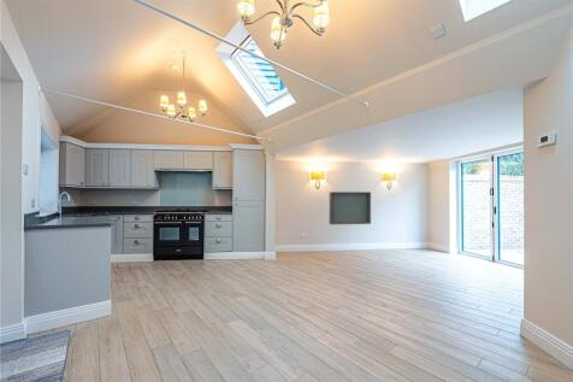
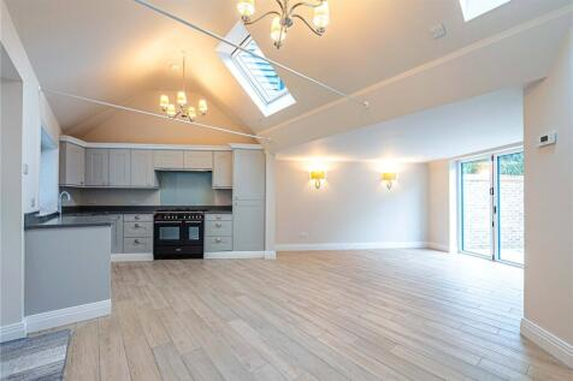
- television [329,190,372,225]
